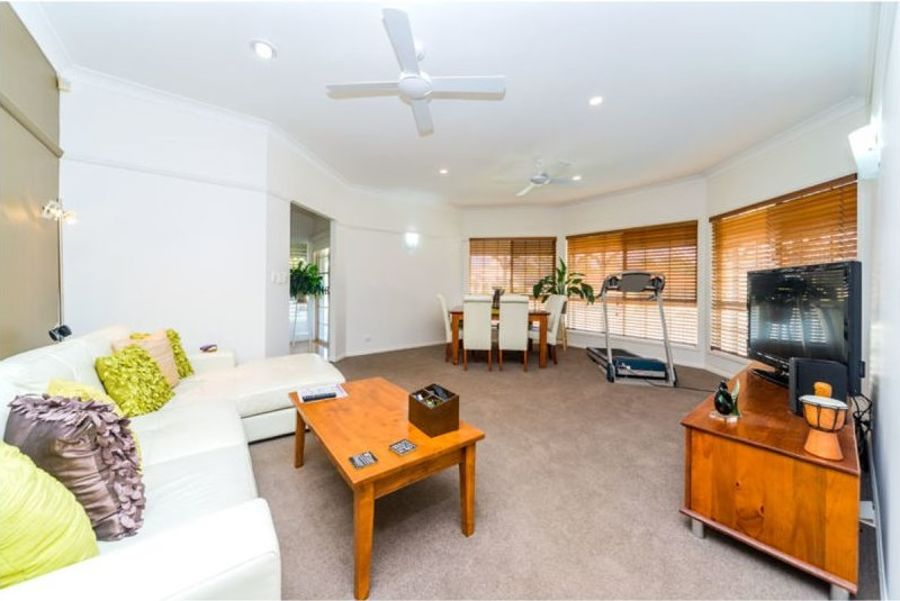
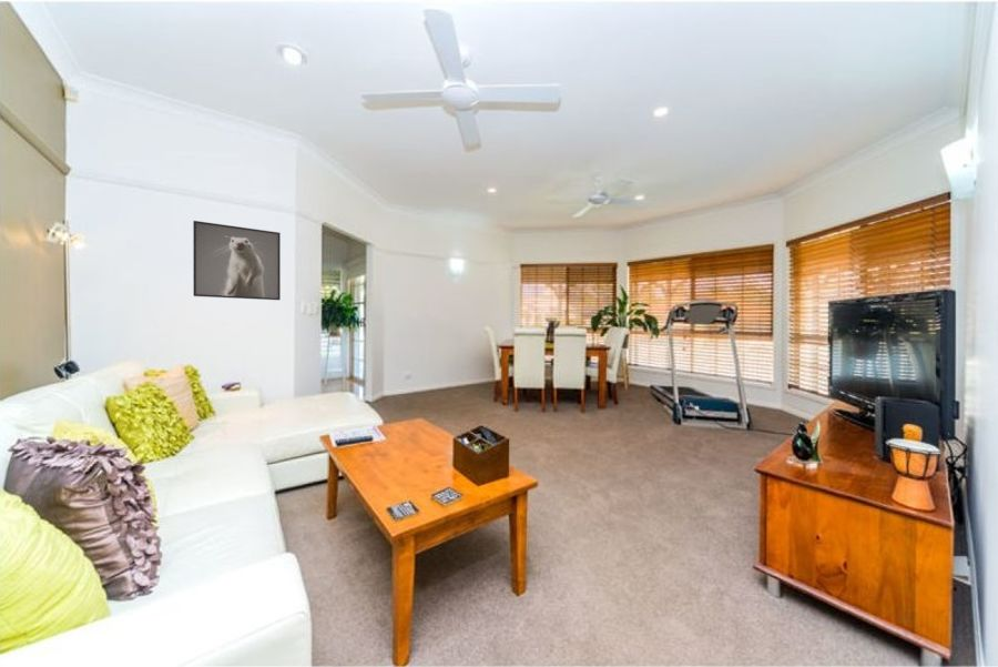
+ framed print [192,220,282,301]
